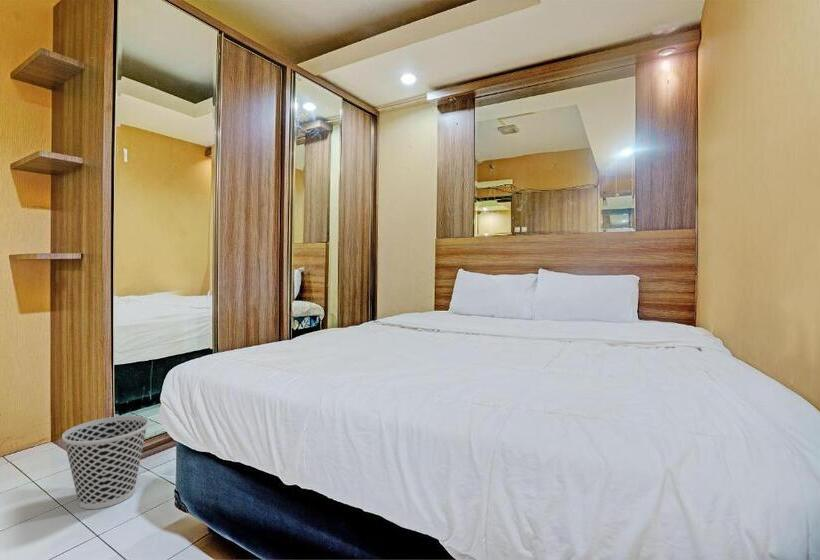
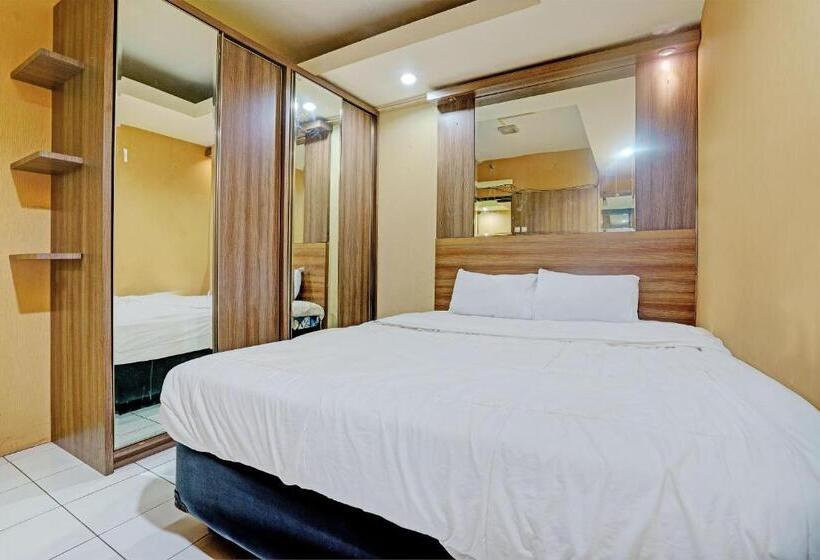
- wastebasket [61,415,150,510]
